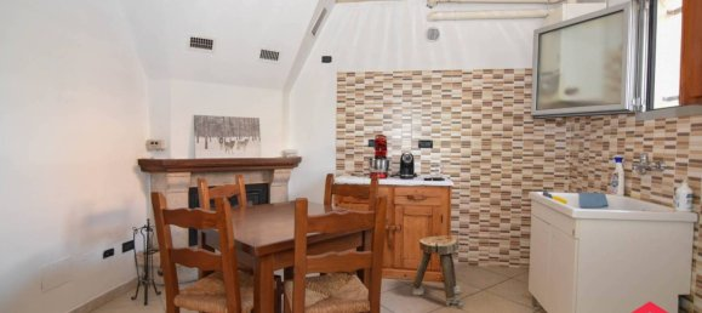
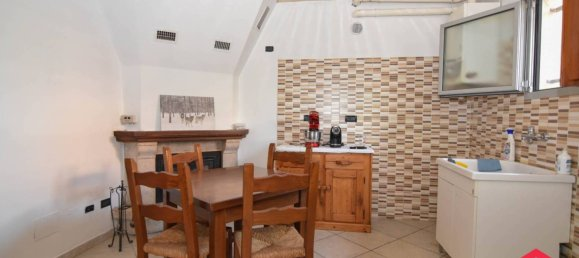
- stool [411,234,464,308]
